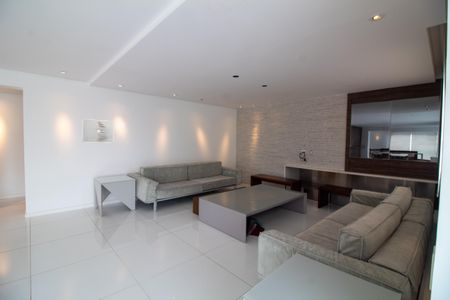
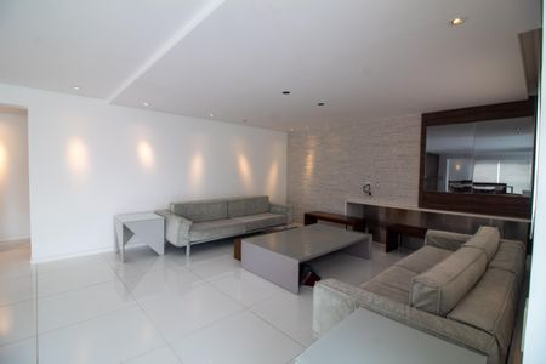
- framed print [82,118,115,144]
